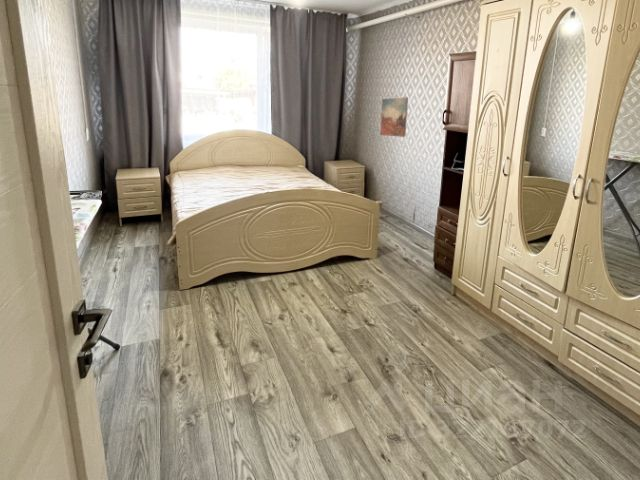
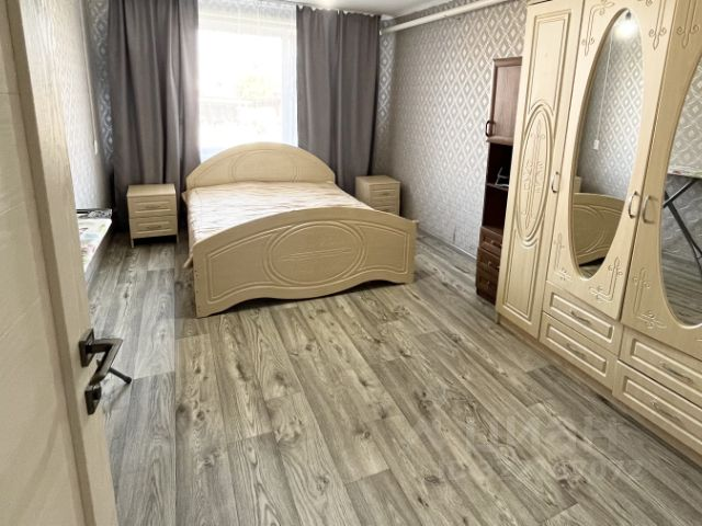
- wall art [379,96,409,138]
